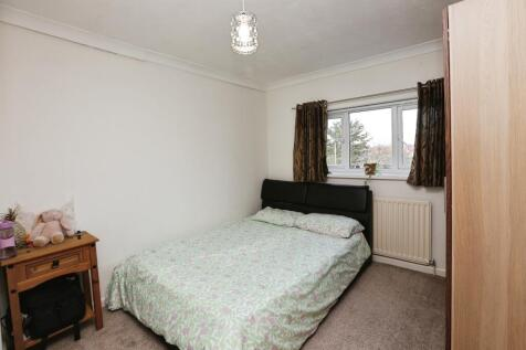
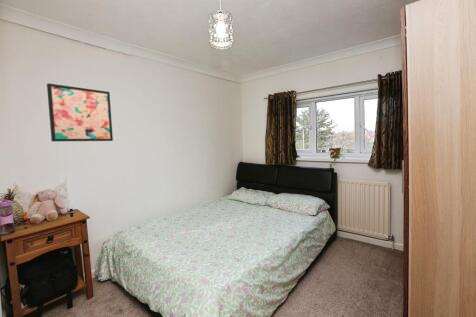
+ wall art [46,82,114,142]
